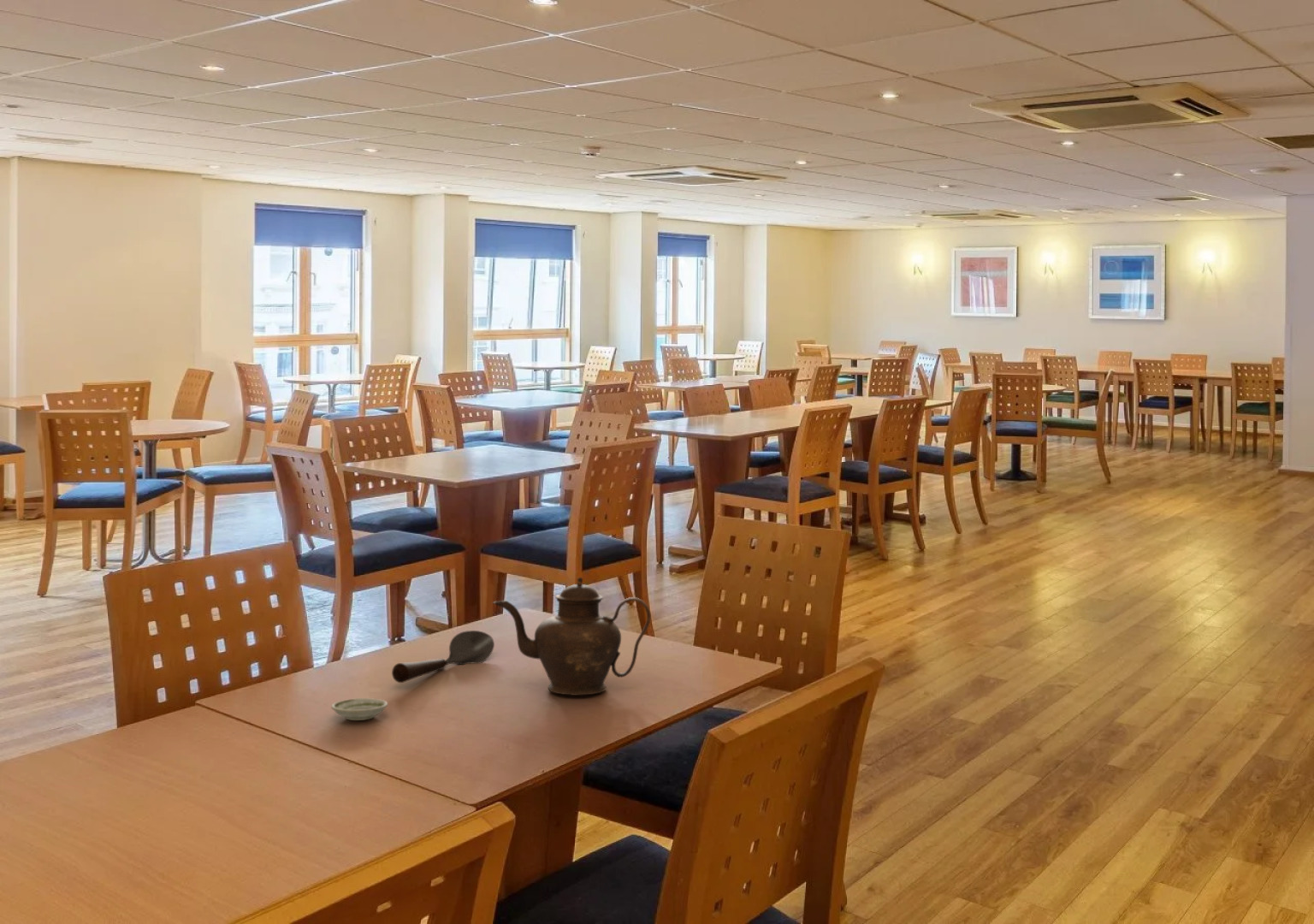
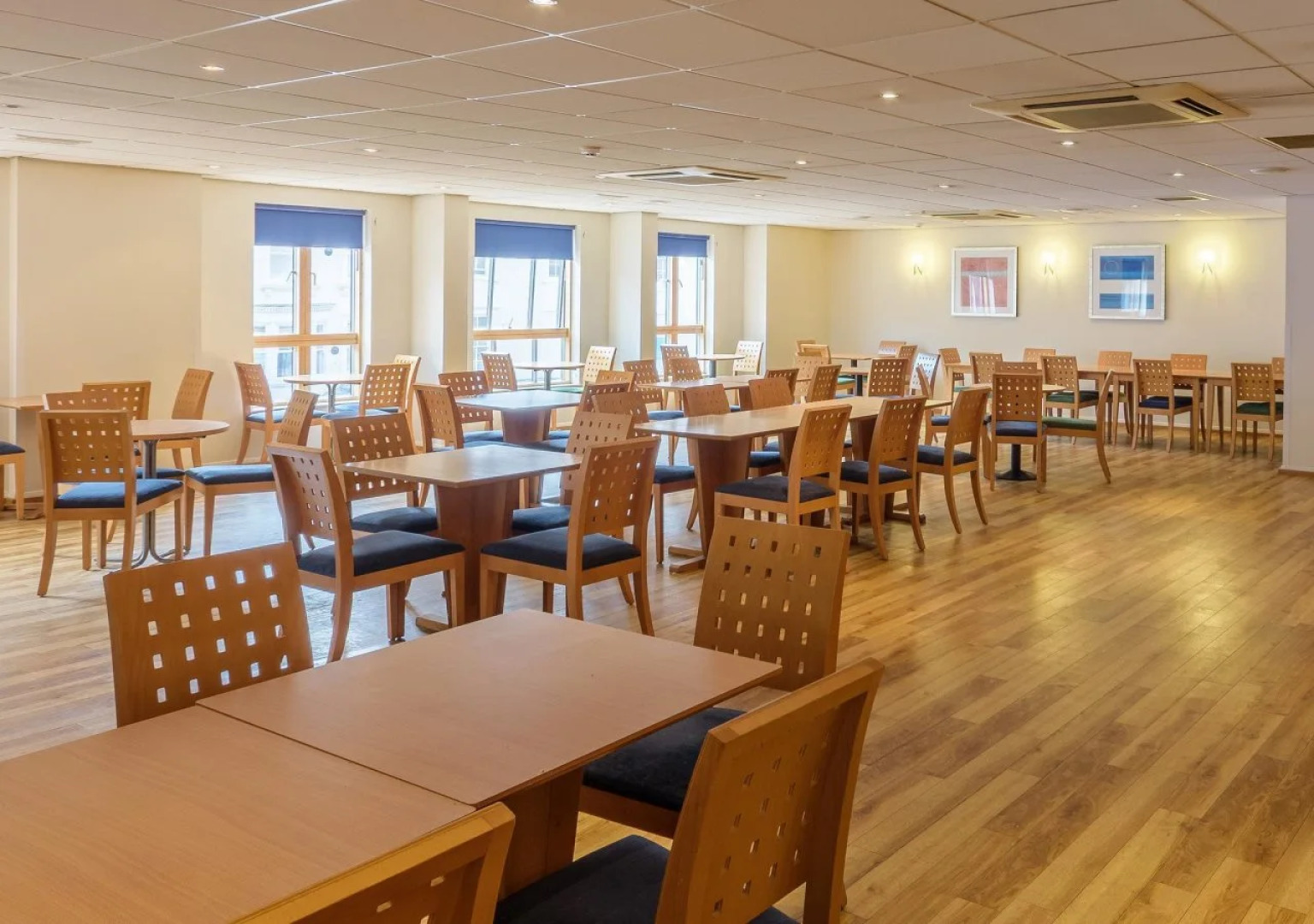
- teapot [492,577,652,696]
- saucer [330,697,388,721]
- spoon [391,630,495,684]
